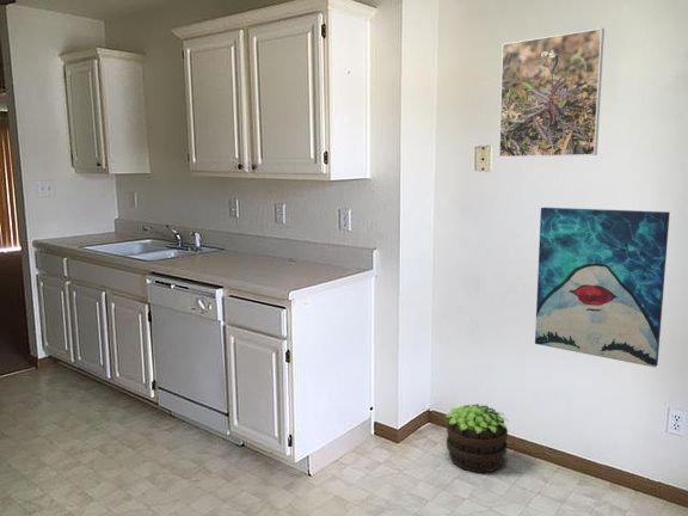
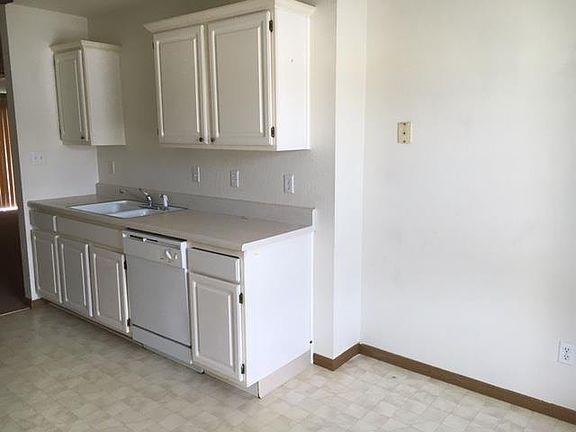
- potted plant [444,403,509,474]
- wall art [534,207,671,368]
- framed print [498,27,606,159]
